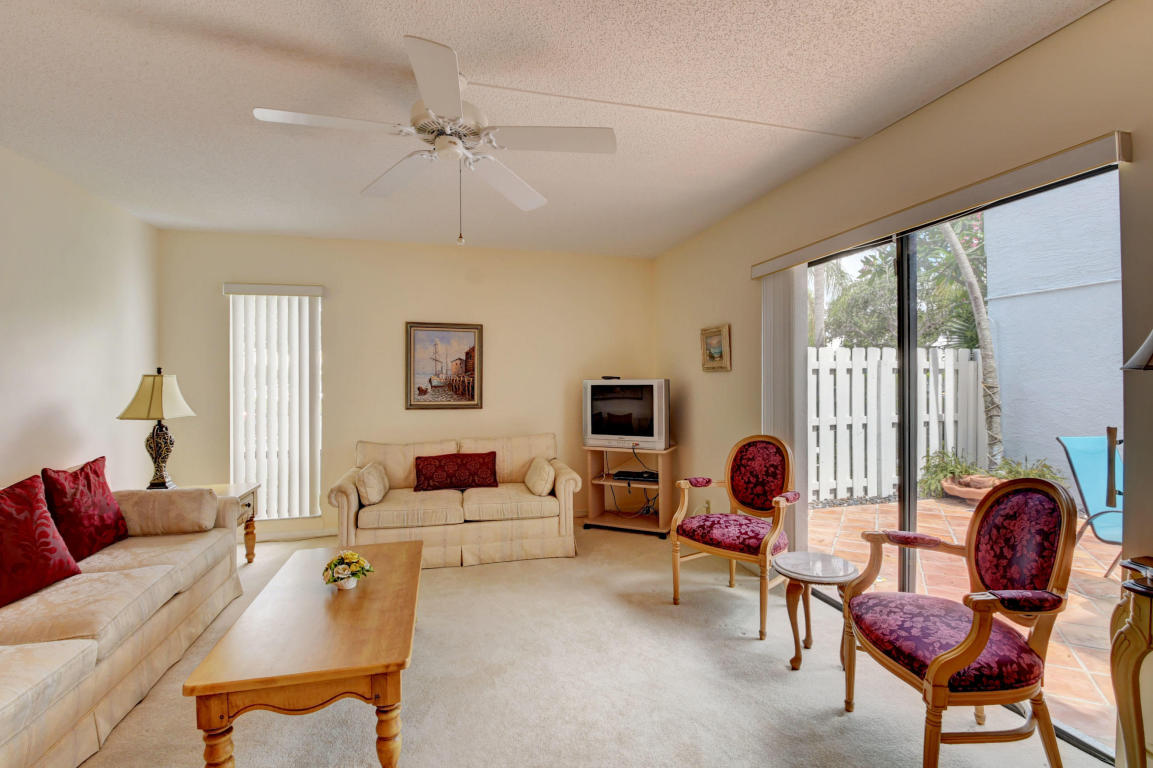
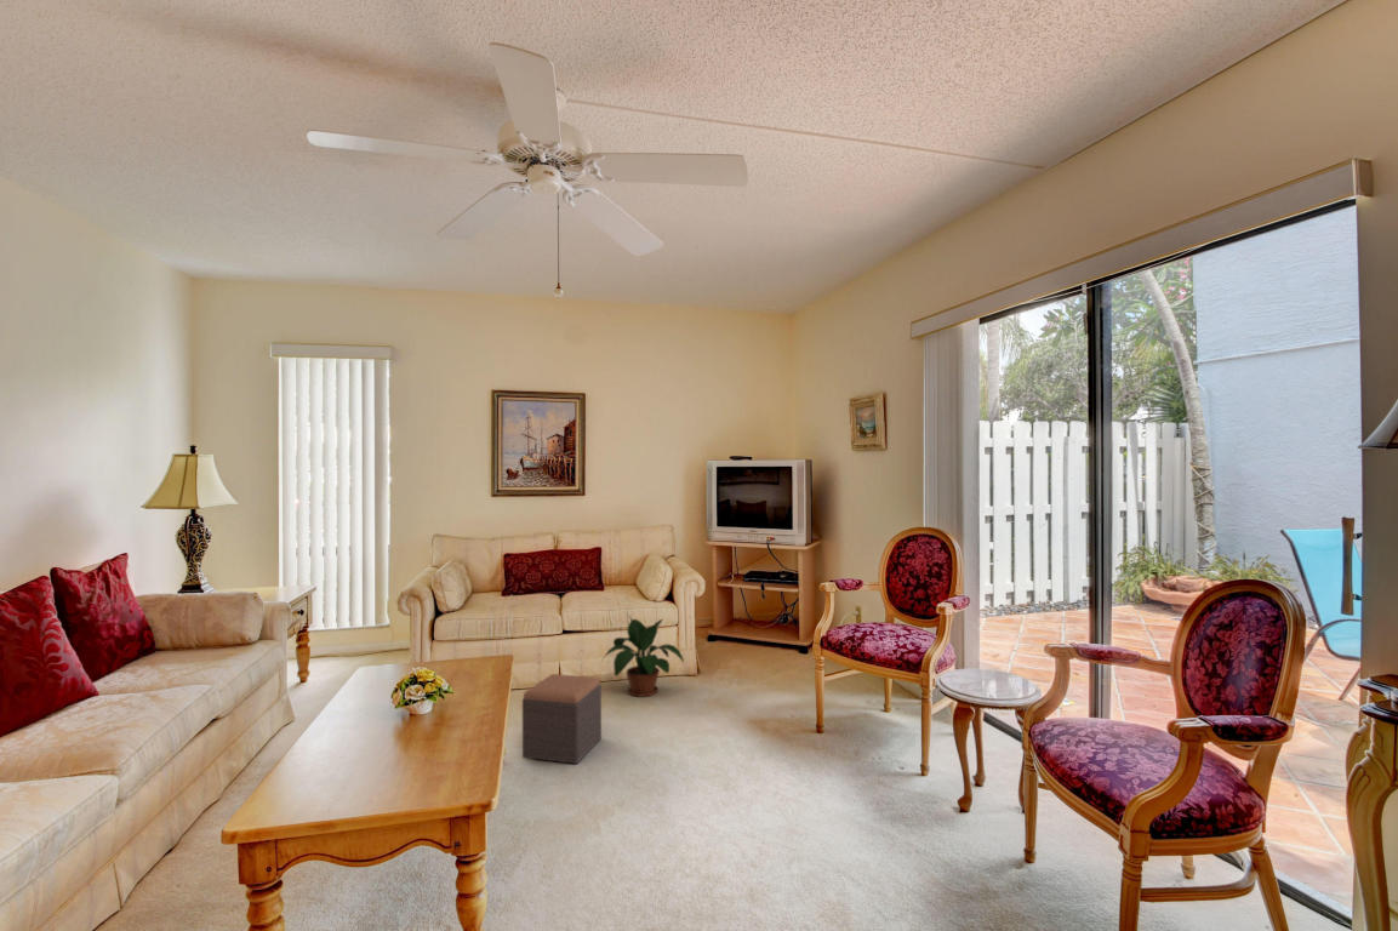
+ potted plant [600,615,685,698]
+ footstool [521,673,603,765]
